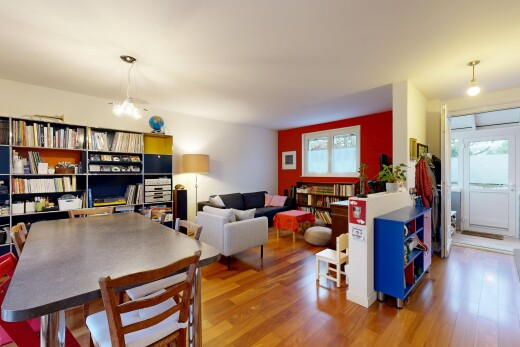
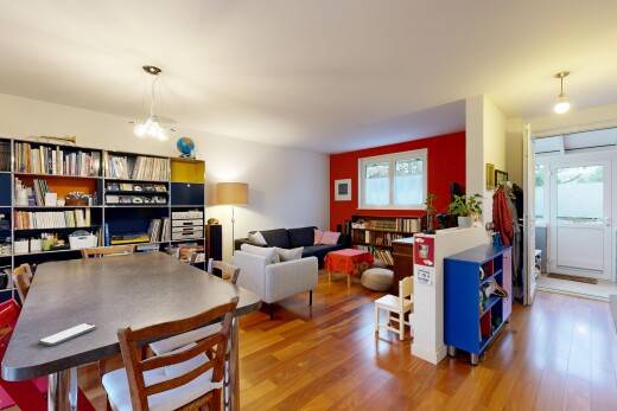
+ smartphone [37,322,98,347]
